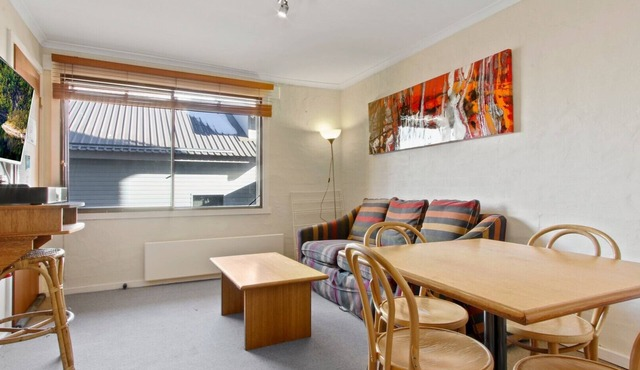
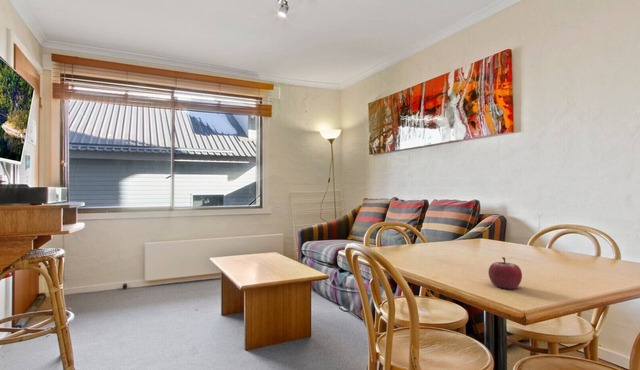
+ fruit [487,256,523,290]
